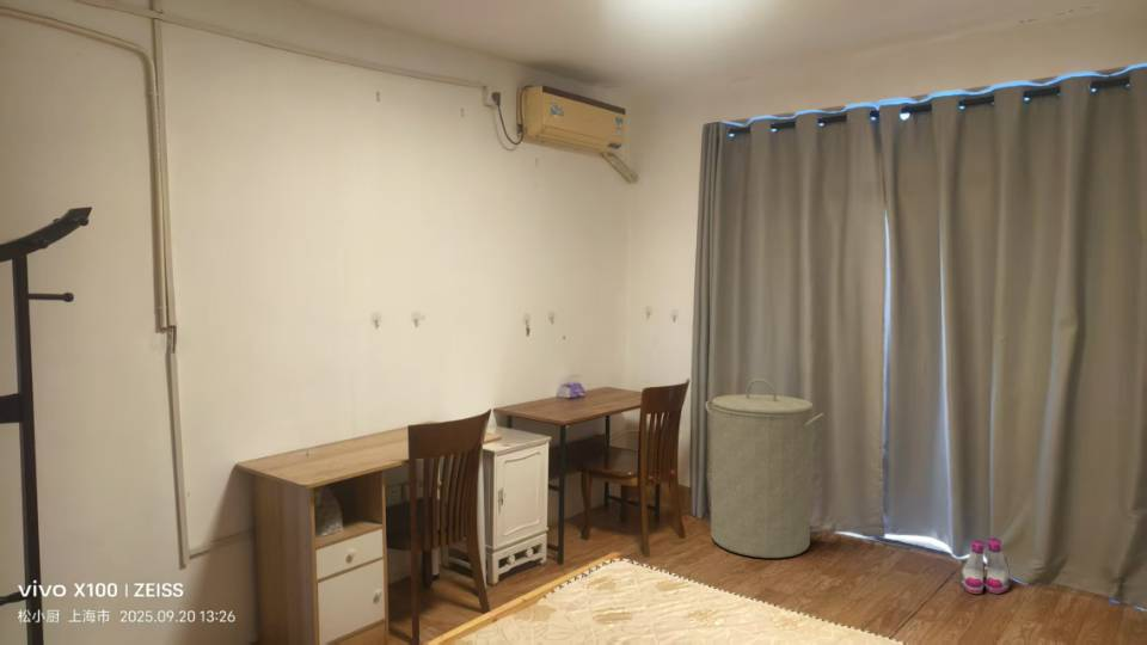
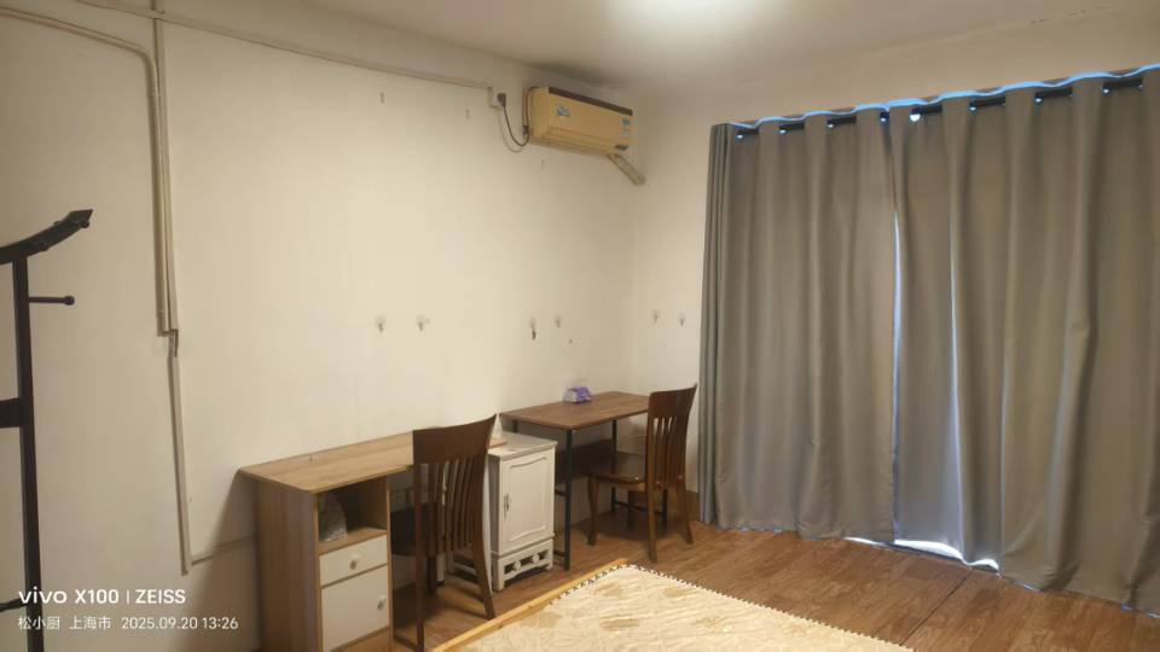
- laundry hamper [704,377,826,559]
- boots [959,536,1012,595]
